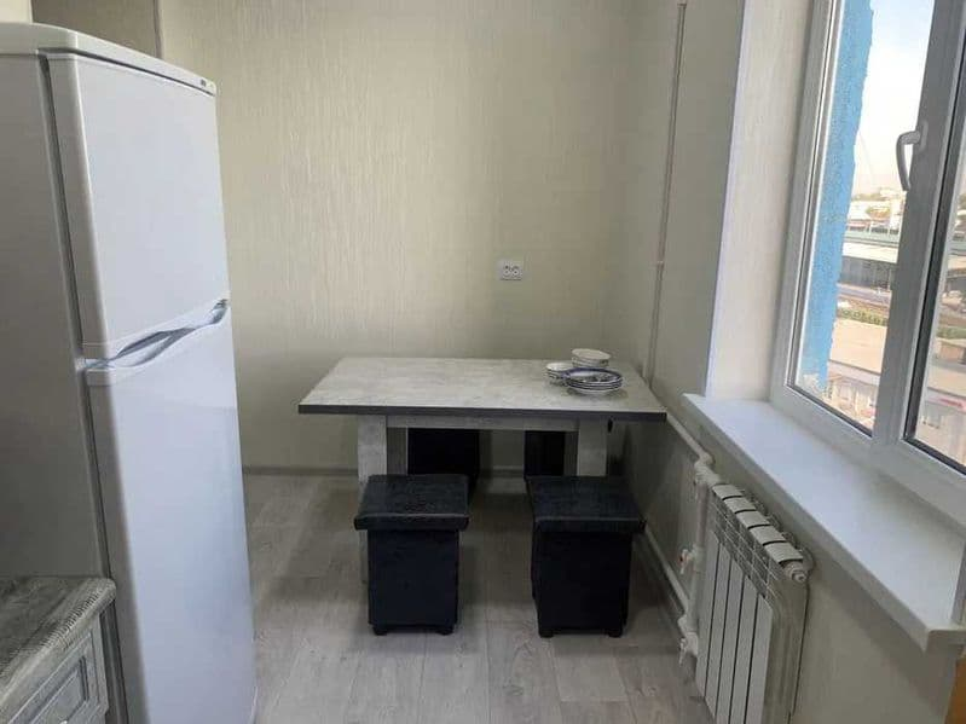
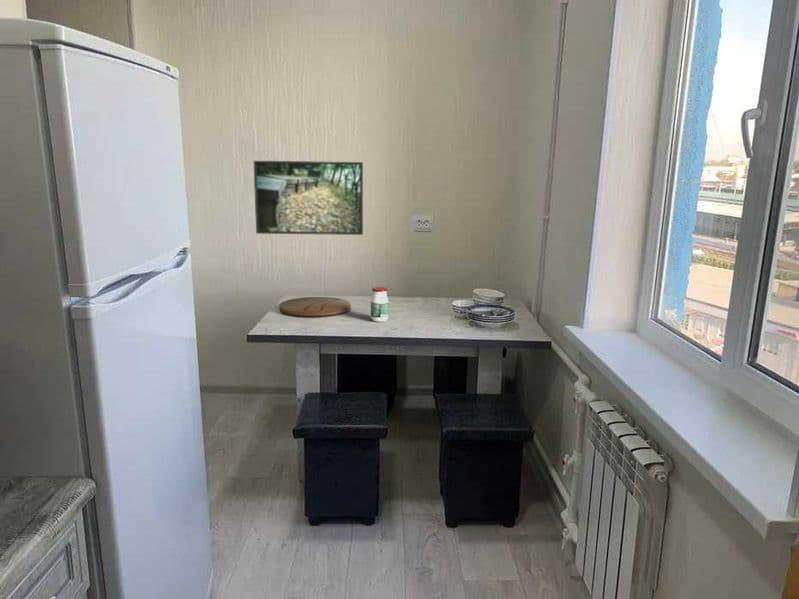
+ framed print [252,160,364,236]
+ cutting board [279,296,352,319]
+ jar [370,286,389,323]
